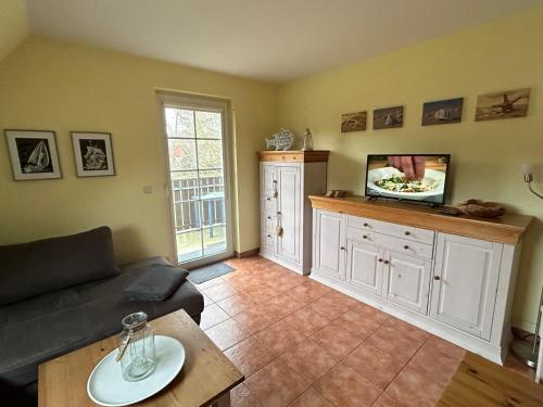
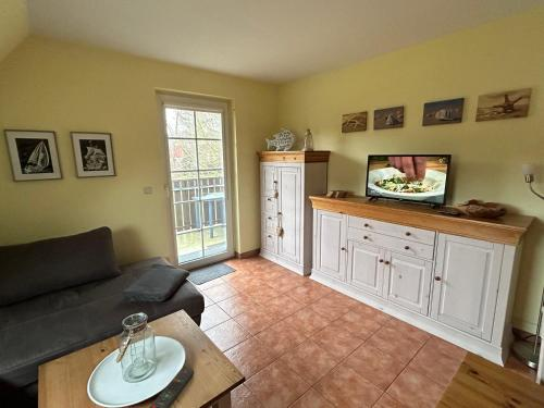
+ remote control [148,367,195,408]
